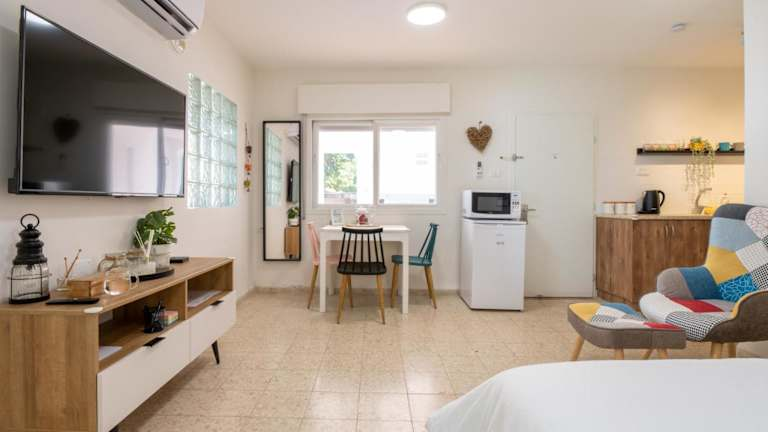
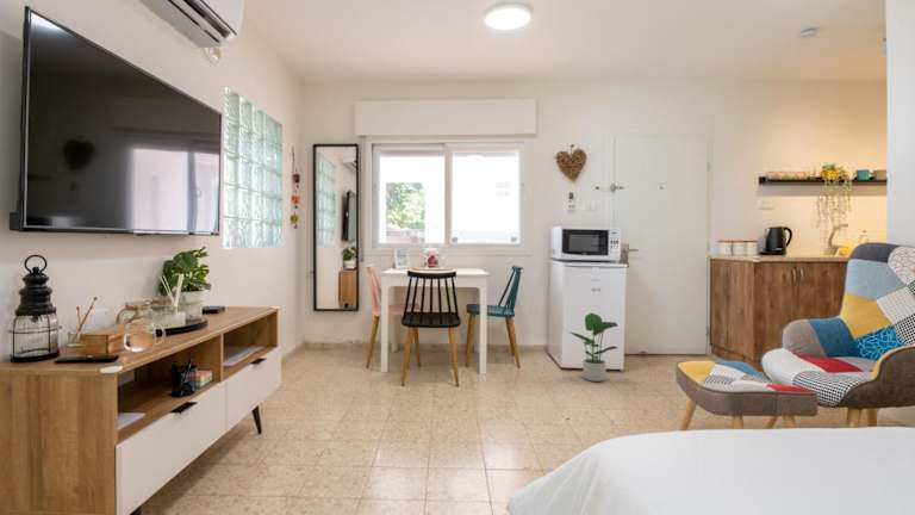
+ potted plant [569,311,620,383]
